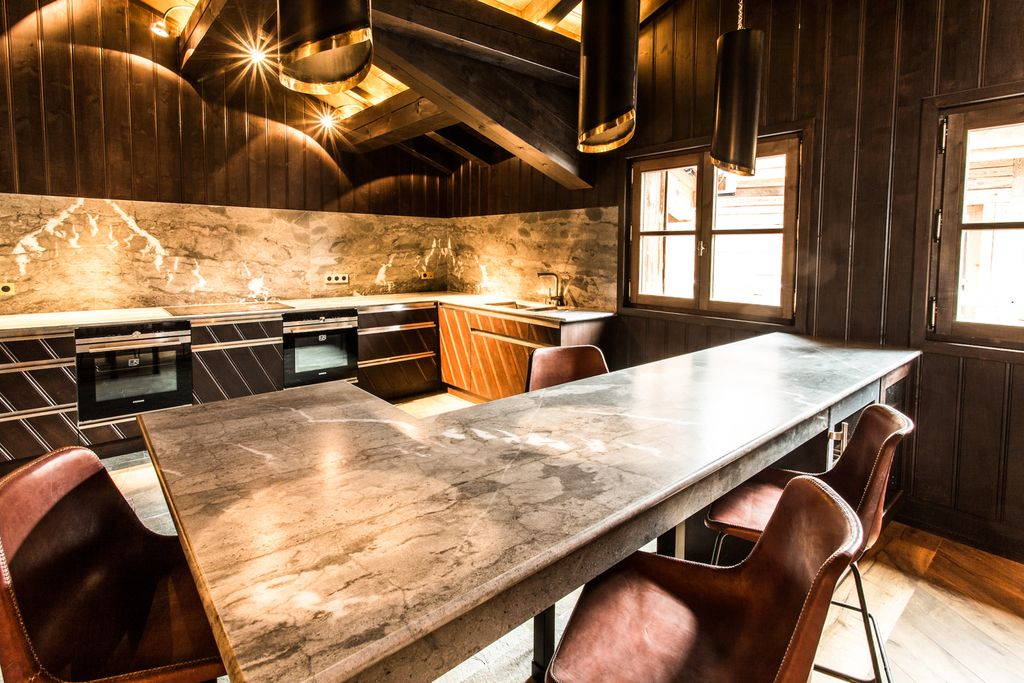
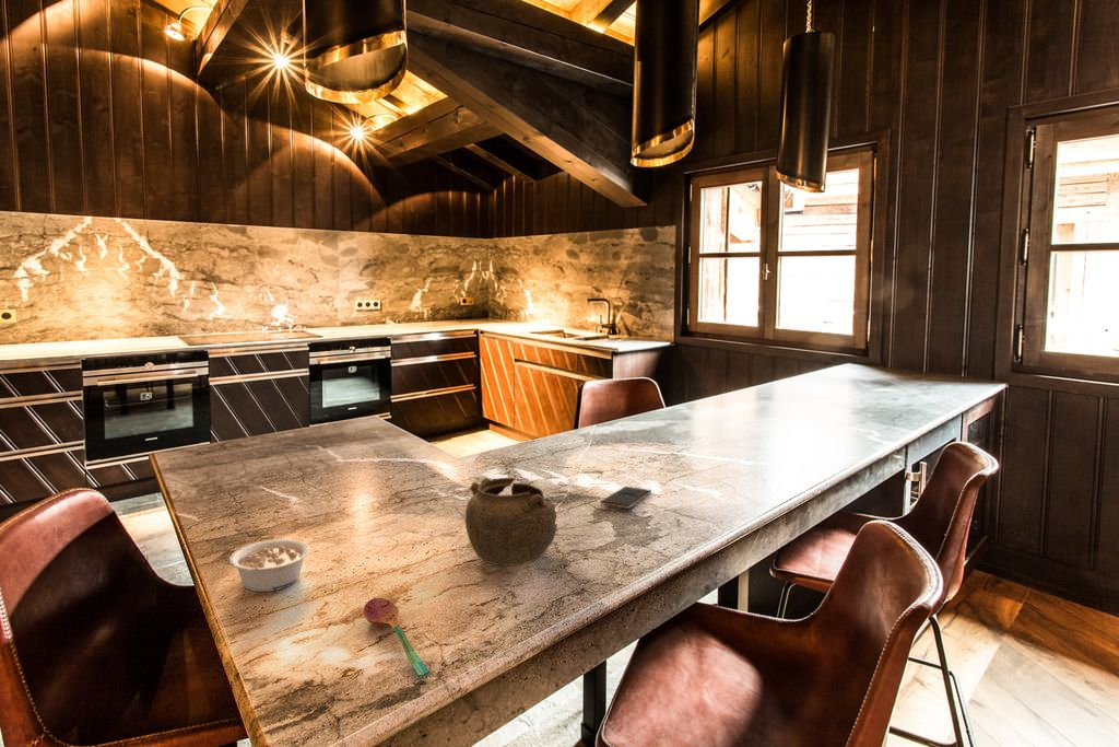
+ legume [228,538,311,593]
+ soupspoon [363,597,431,677]
+ smartphone [599,486,652,510]
+ teapot [464,477,558,568]
